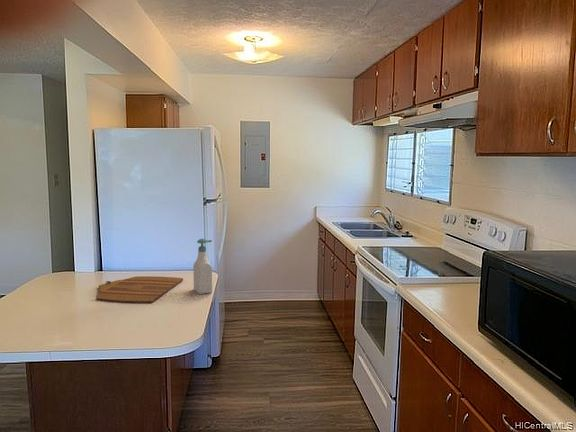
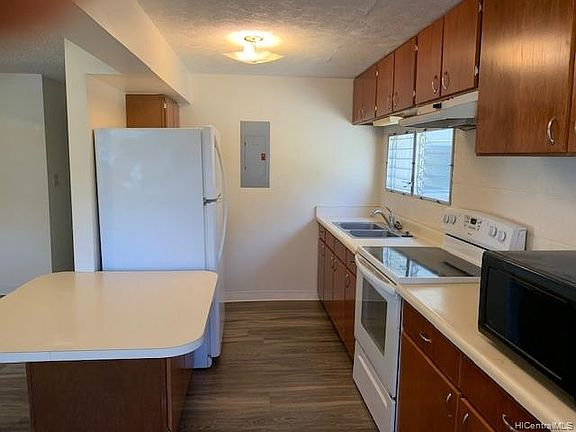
- soap bottle [192,238,213,295]
- cutting board [96,275,184,304]
